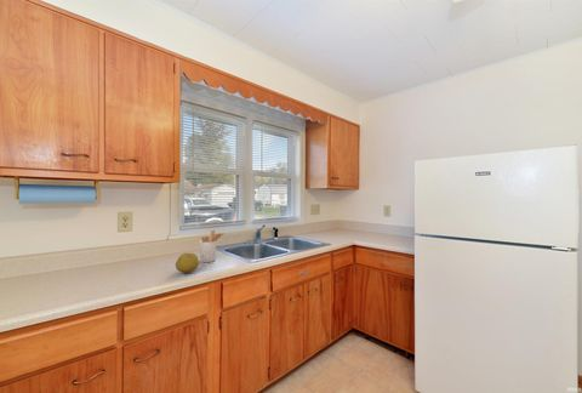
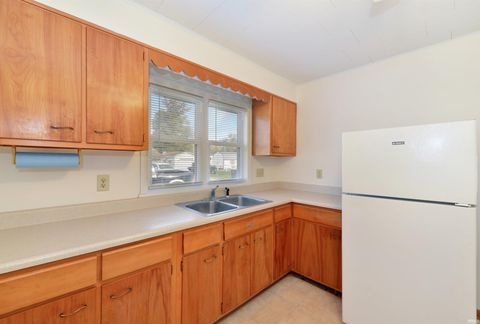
- fruit [175,252,200,274]
- utensil holder [199,229,226,263]
